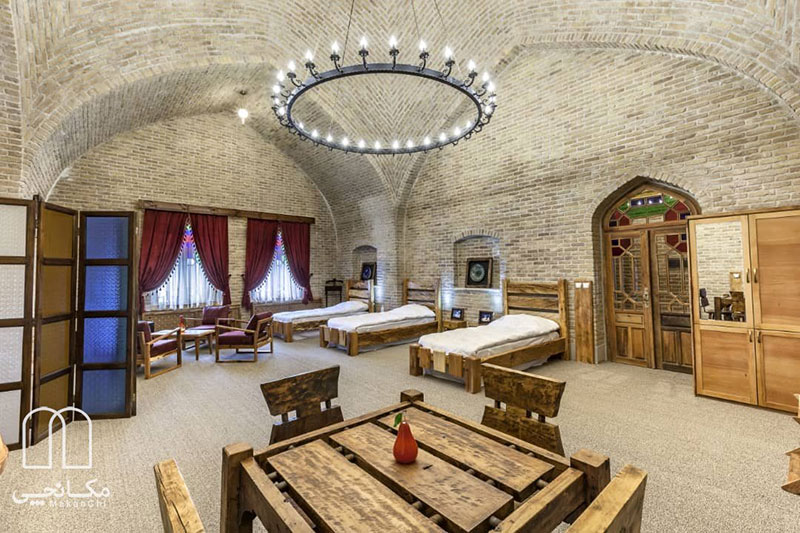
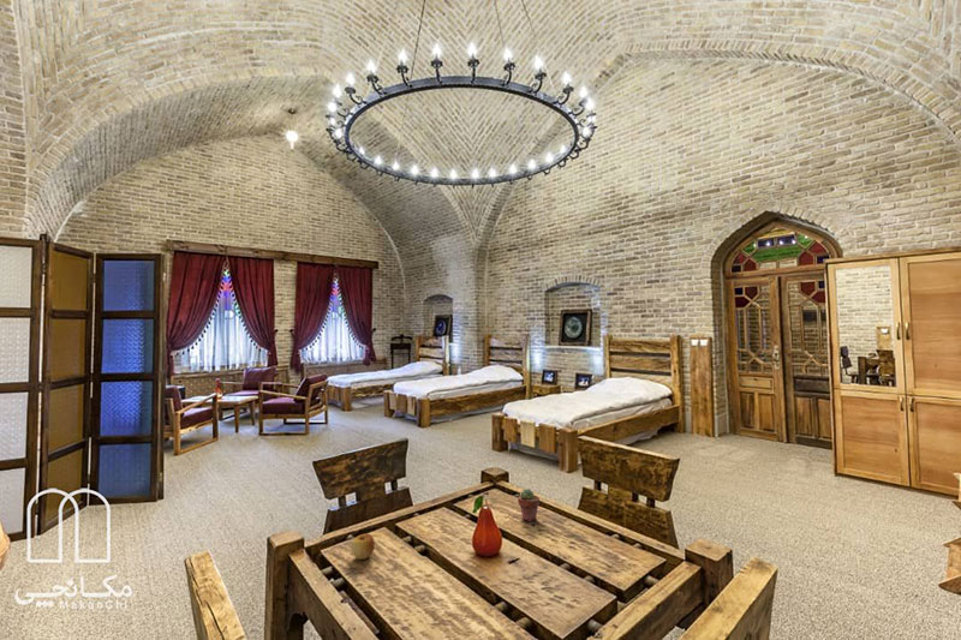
+ potted succulent [517,488,541,522]
+ apple [351,532,376,561]
